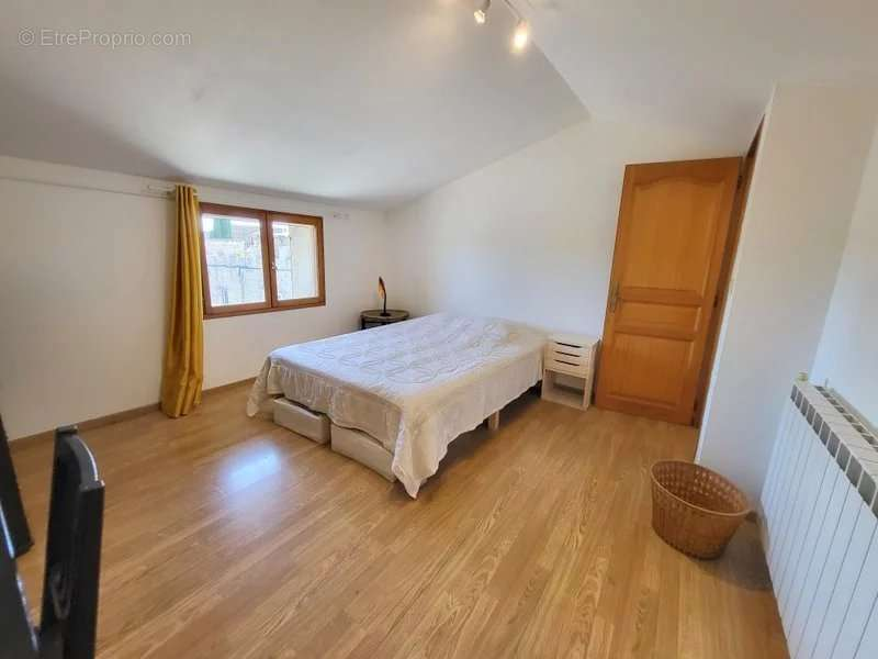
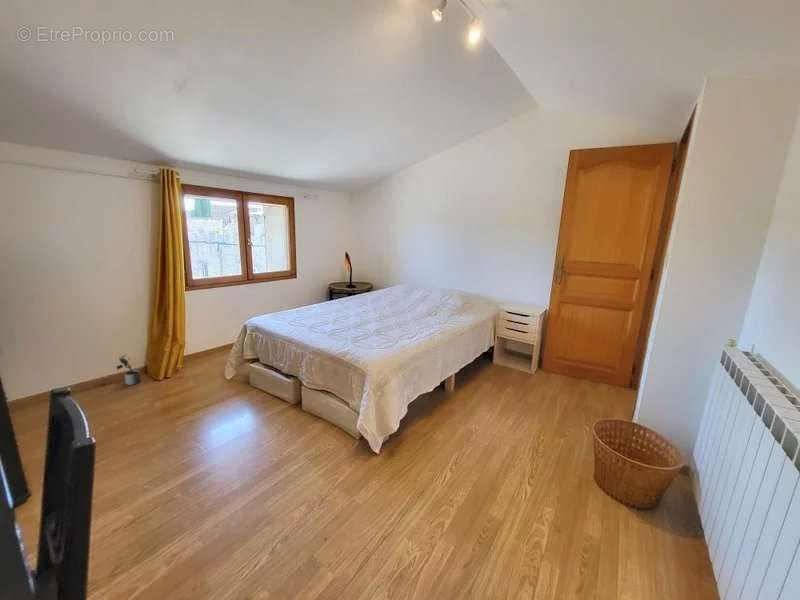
+ potted plant [116,353,142,386]
